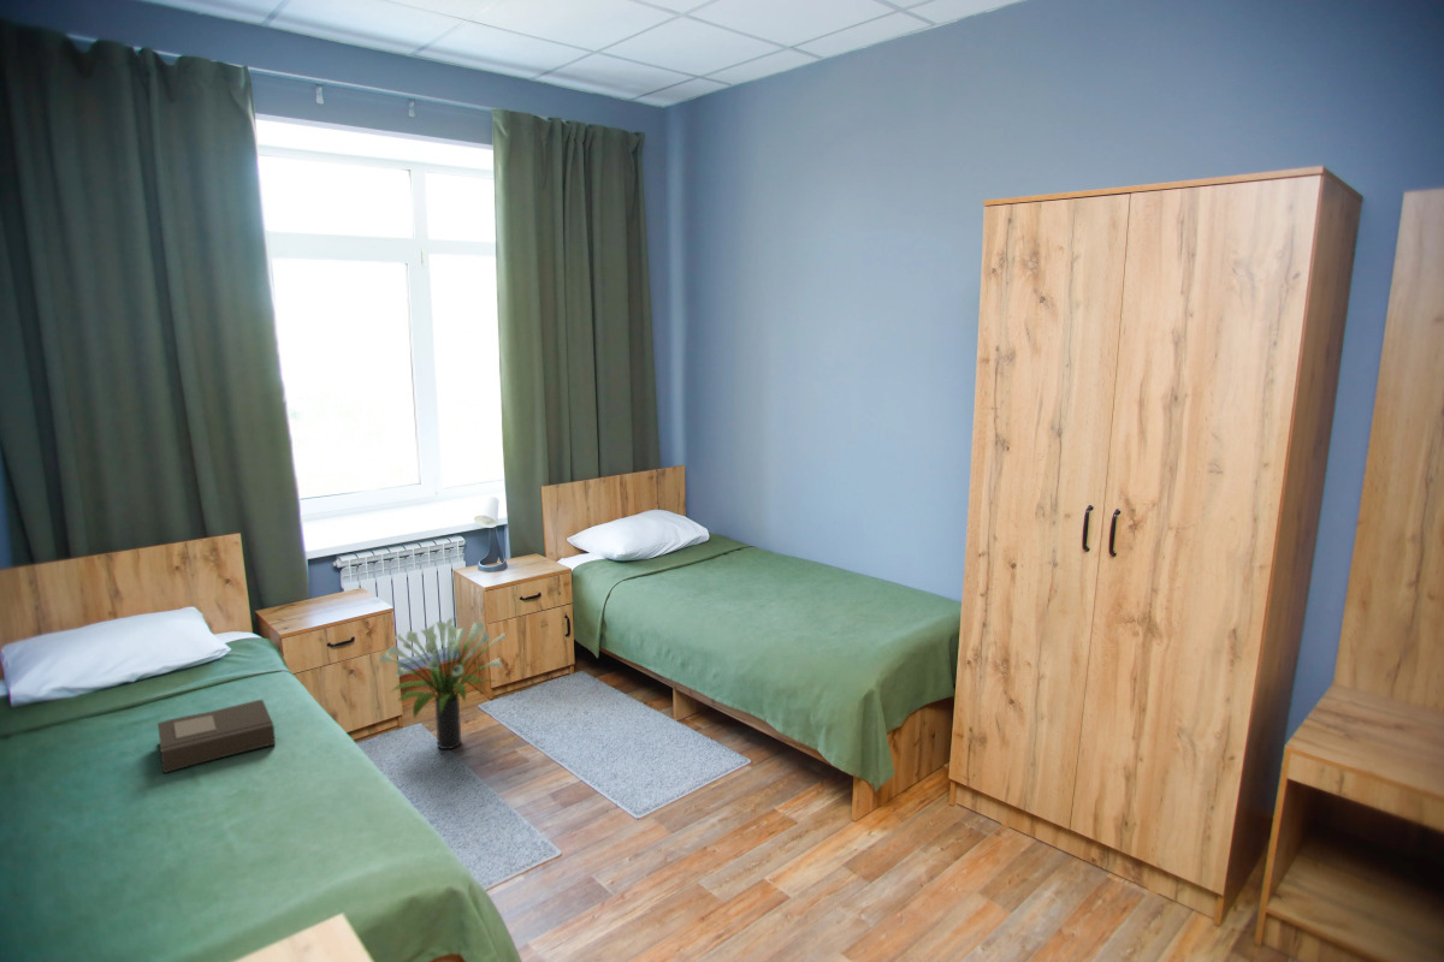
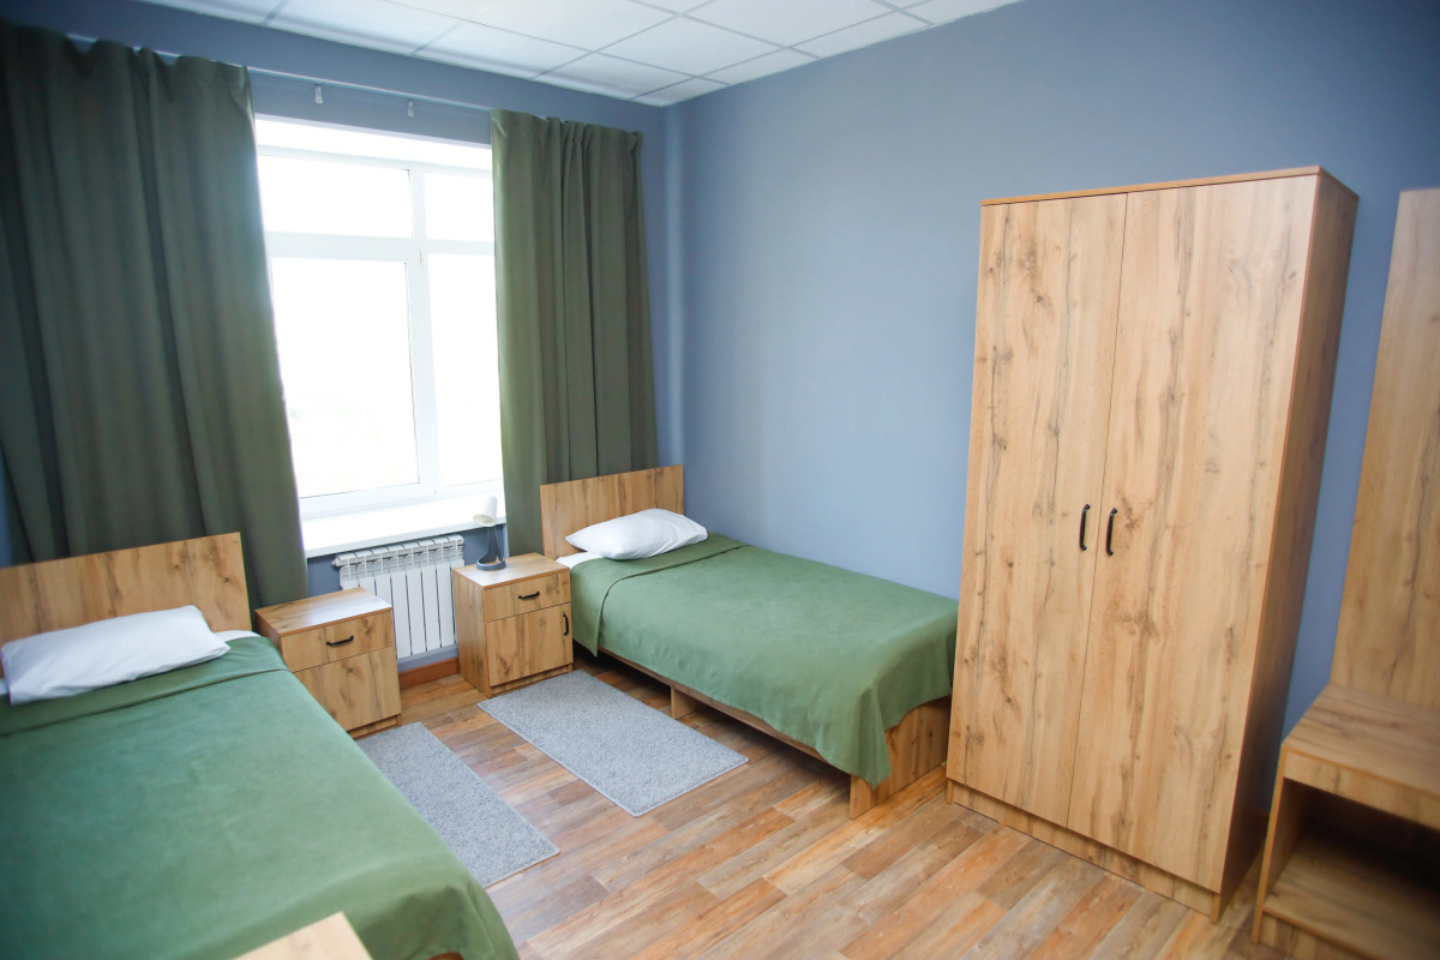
- book [156,699,277,774]
- potted plant [377,617,507,750]
